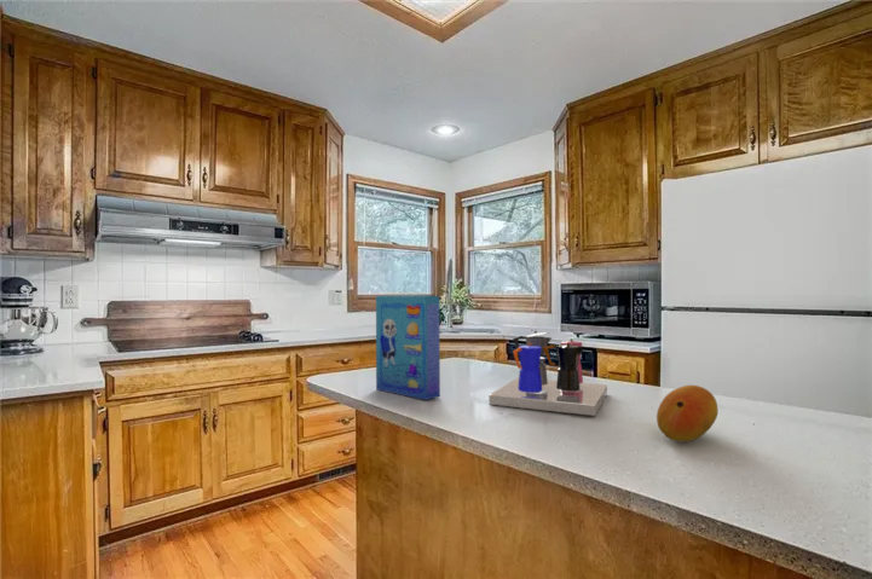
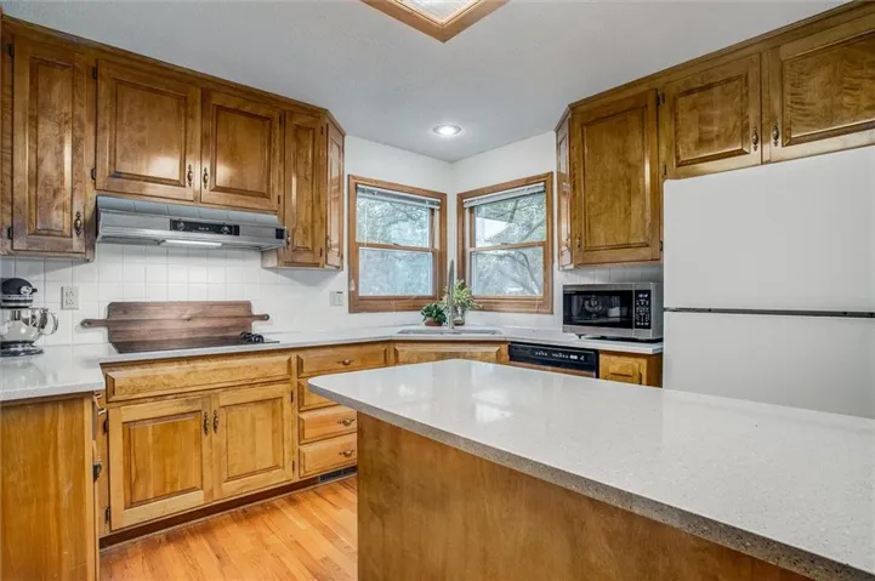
- cereal box [375,294,441,401]
- coffee maker [487,330,608,417]
- fruit [656,384,720,444]
